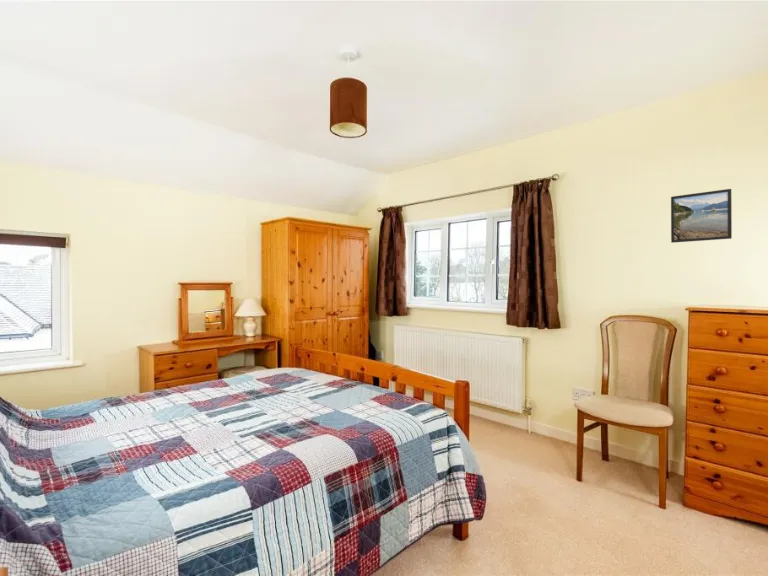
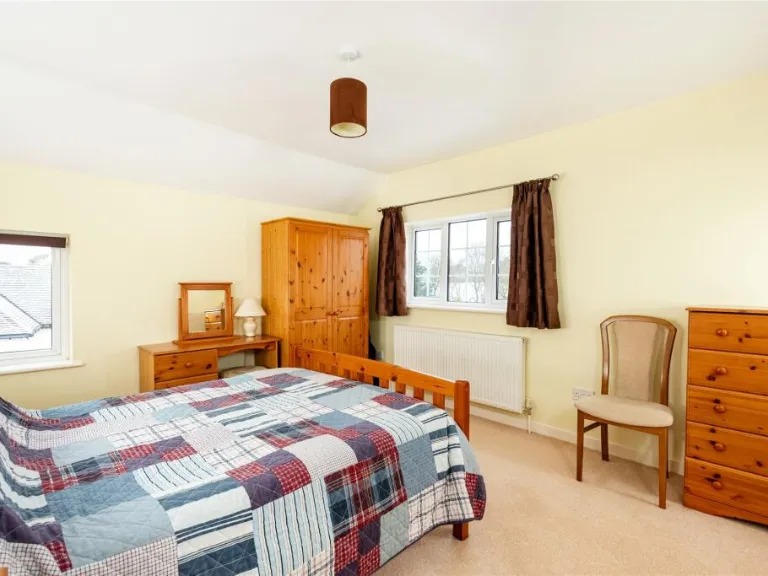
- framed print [670,188,733,244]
